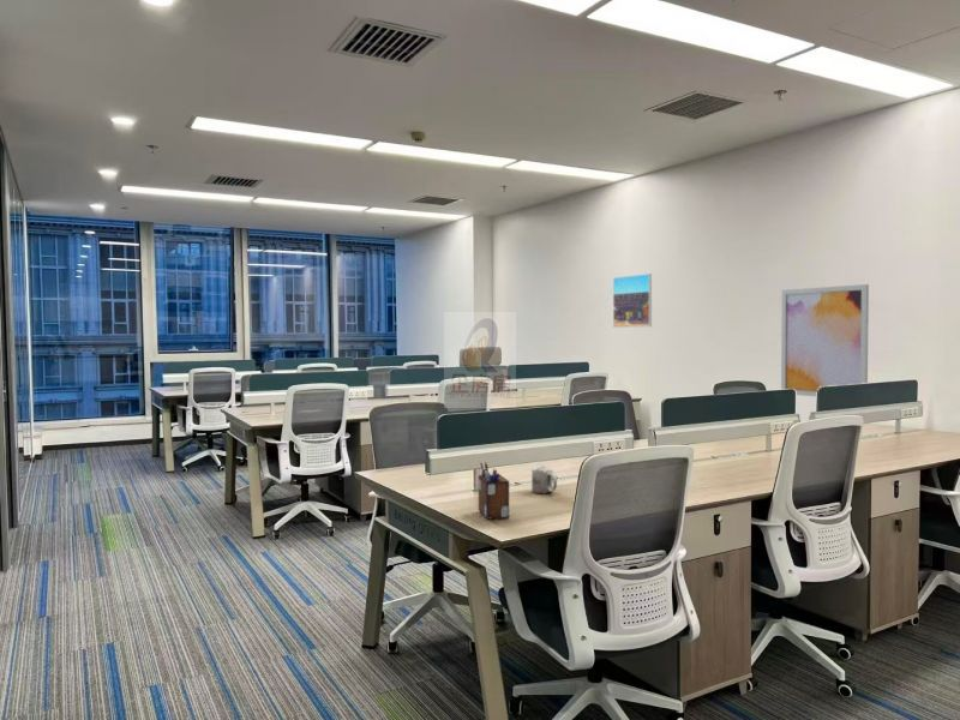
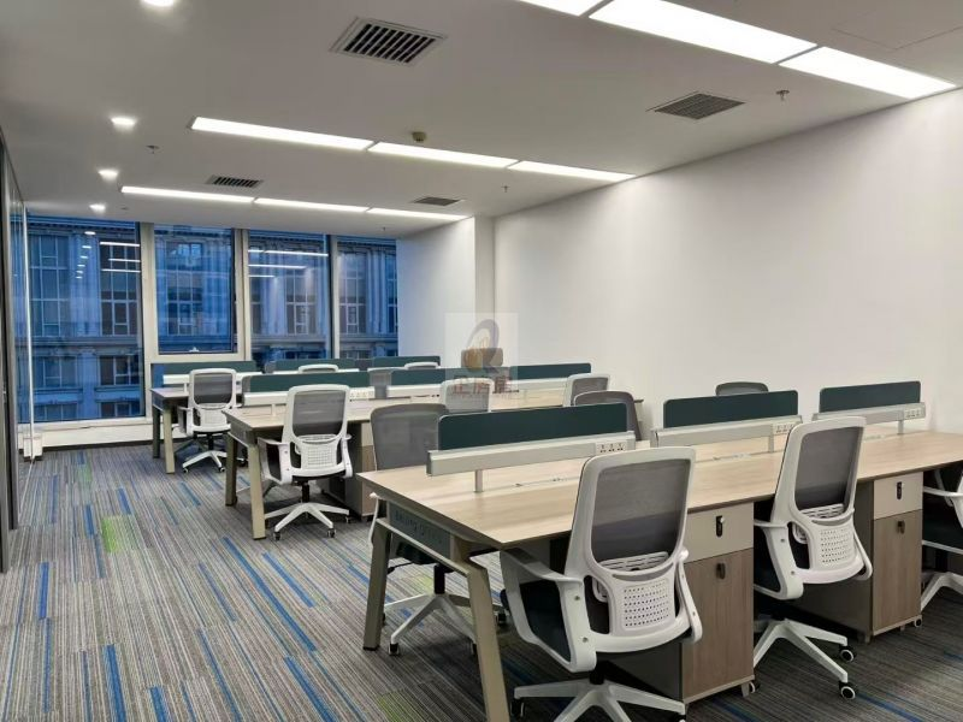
- wall art [780,283,870,397]
- mug [530,464,558,494]
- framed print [612,272,653,329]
- desk organizer [478,461,510,521]
